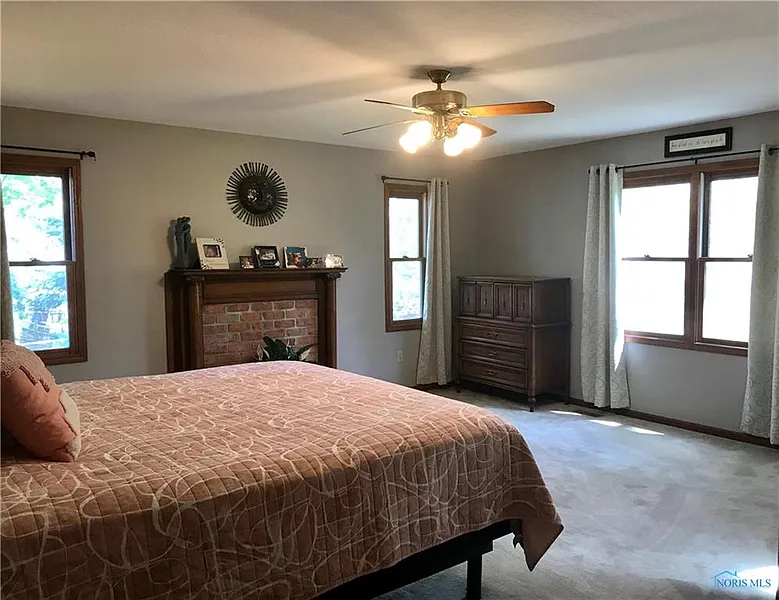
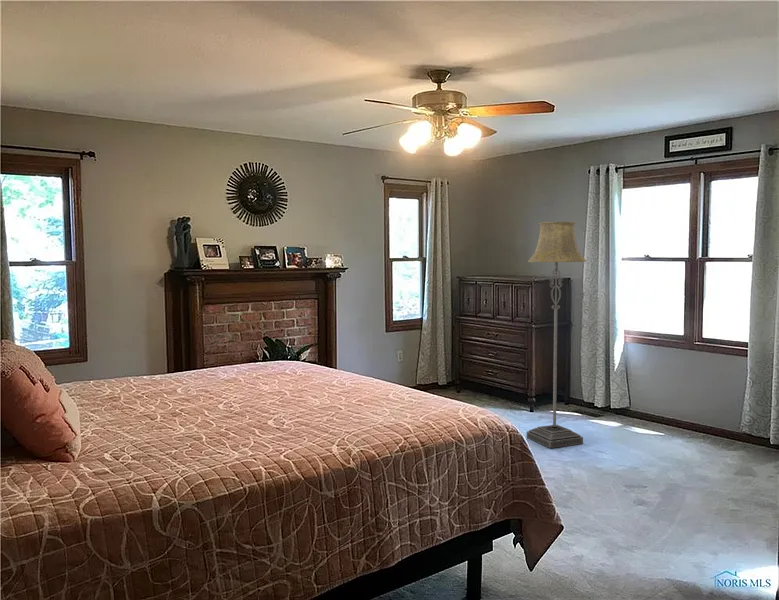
+ floor lamp [526,221,587,449]
